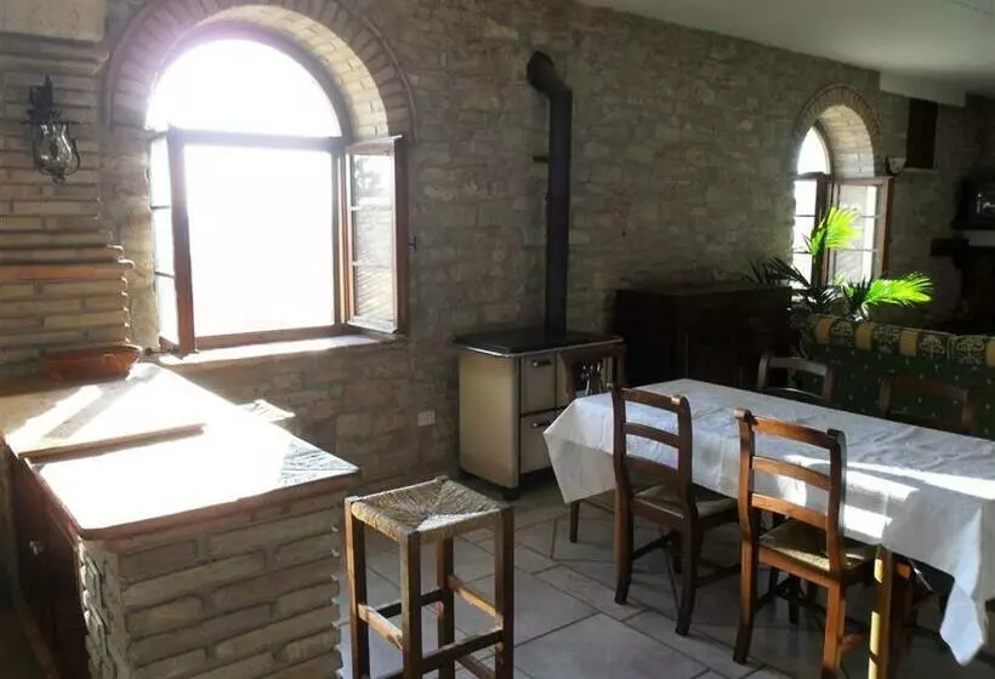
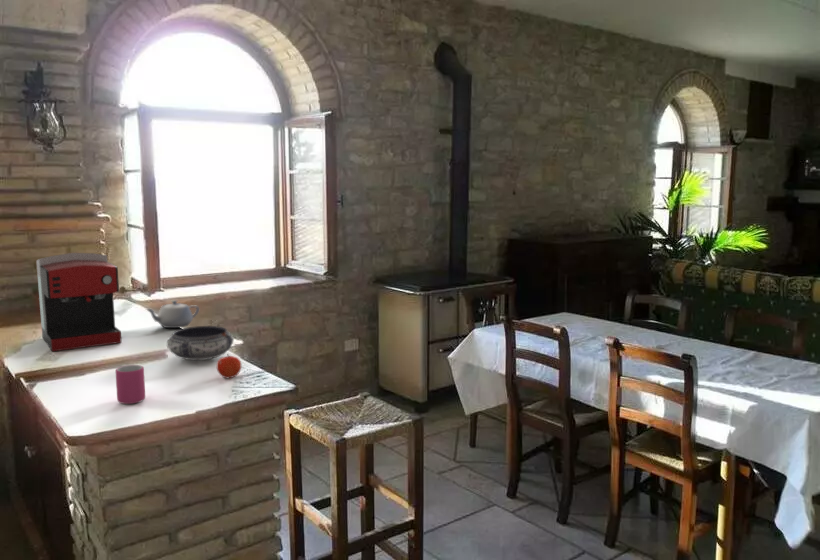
+ mug [115,364,146,405]
+ teapot [145,299,200,329]
+ apple [216,353,242,379]
+ coffee maker [35,252,123,352]
+ bowl [166,325,235,361]
